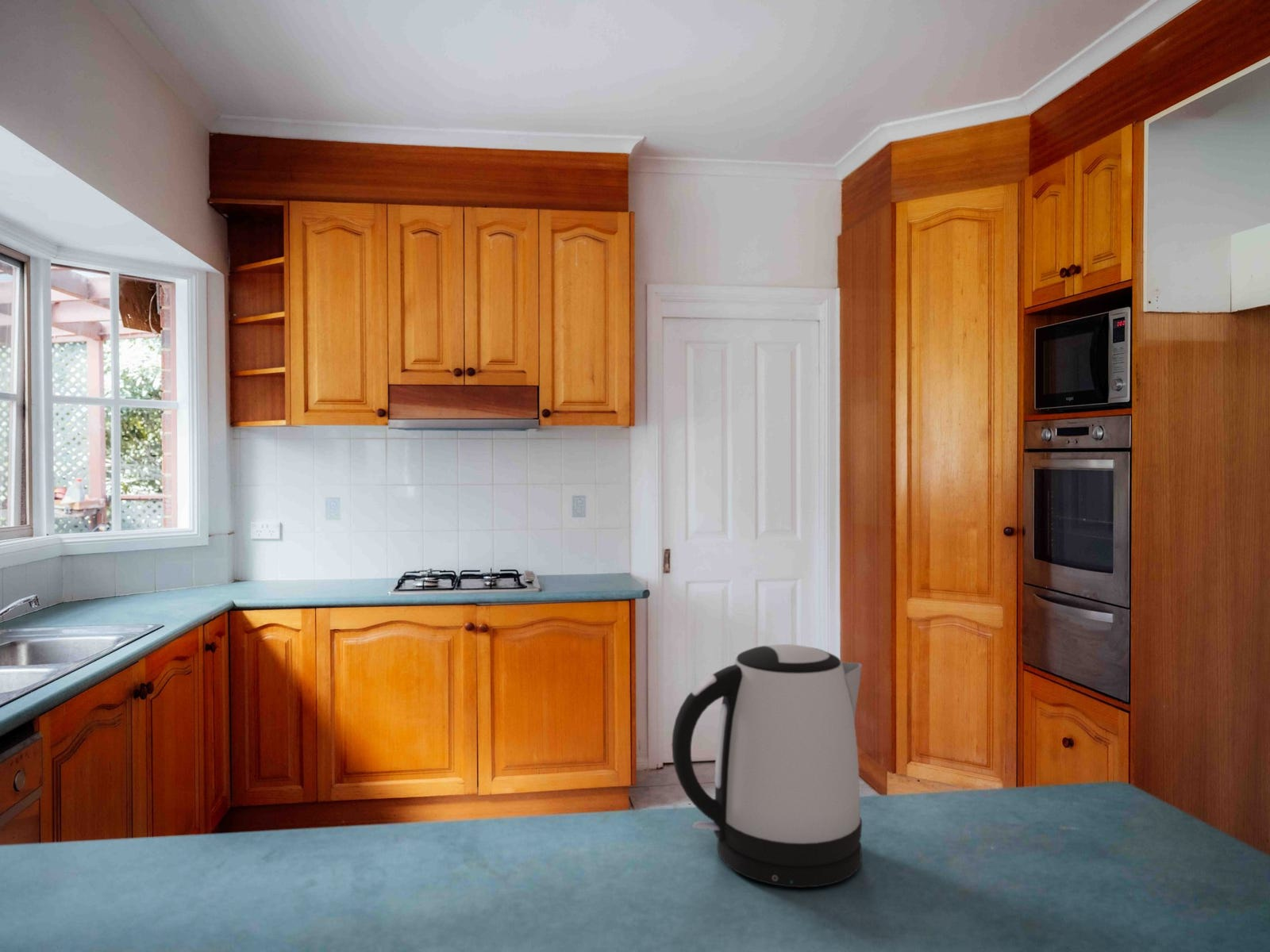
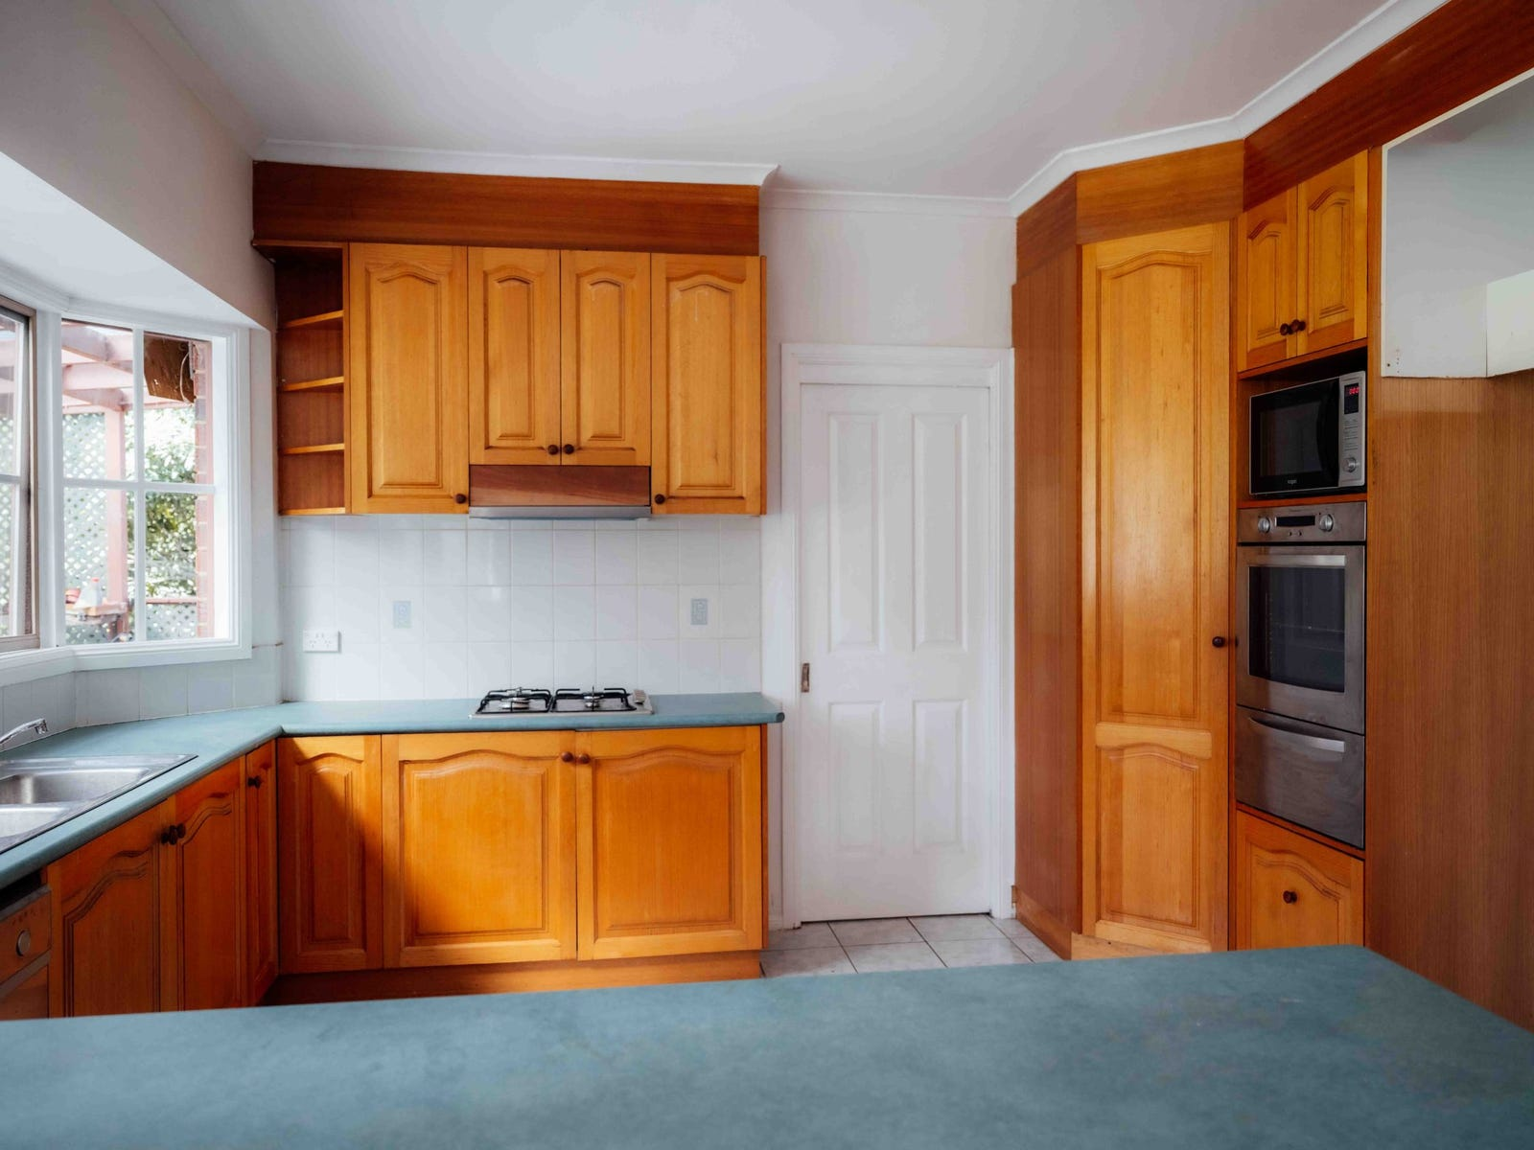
- kettle [671,643,863,889]
